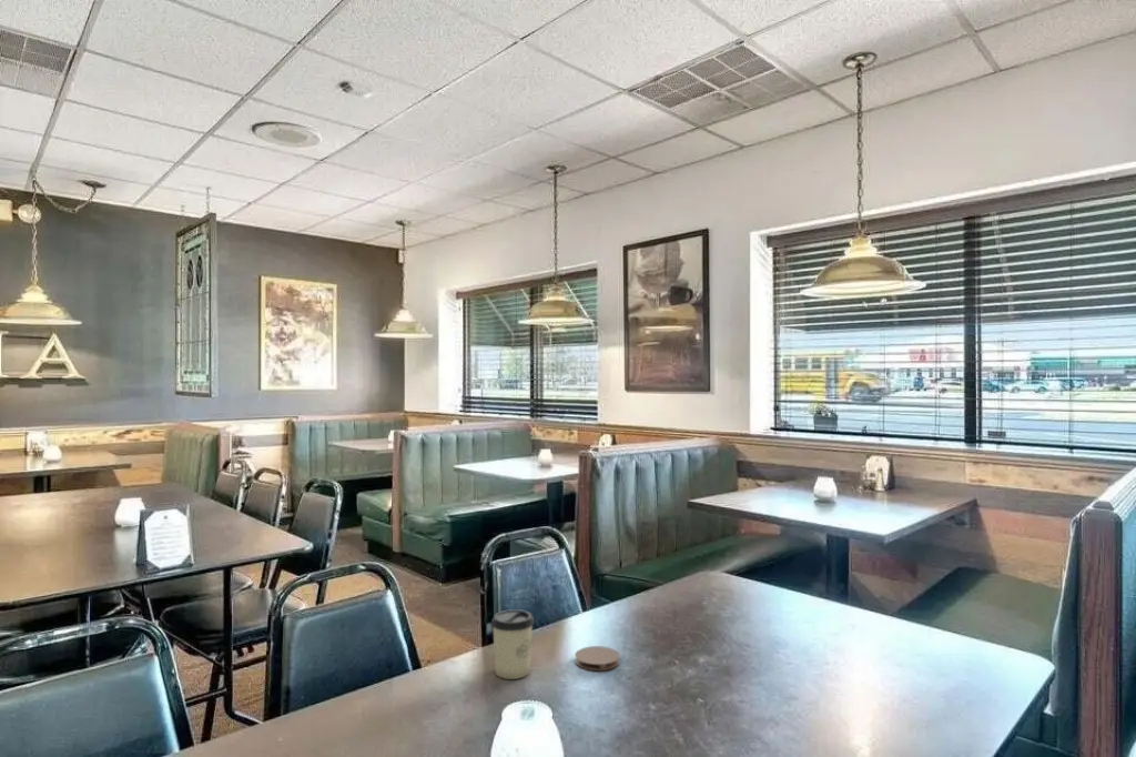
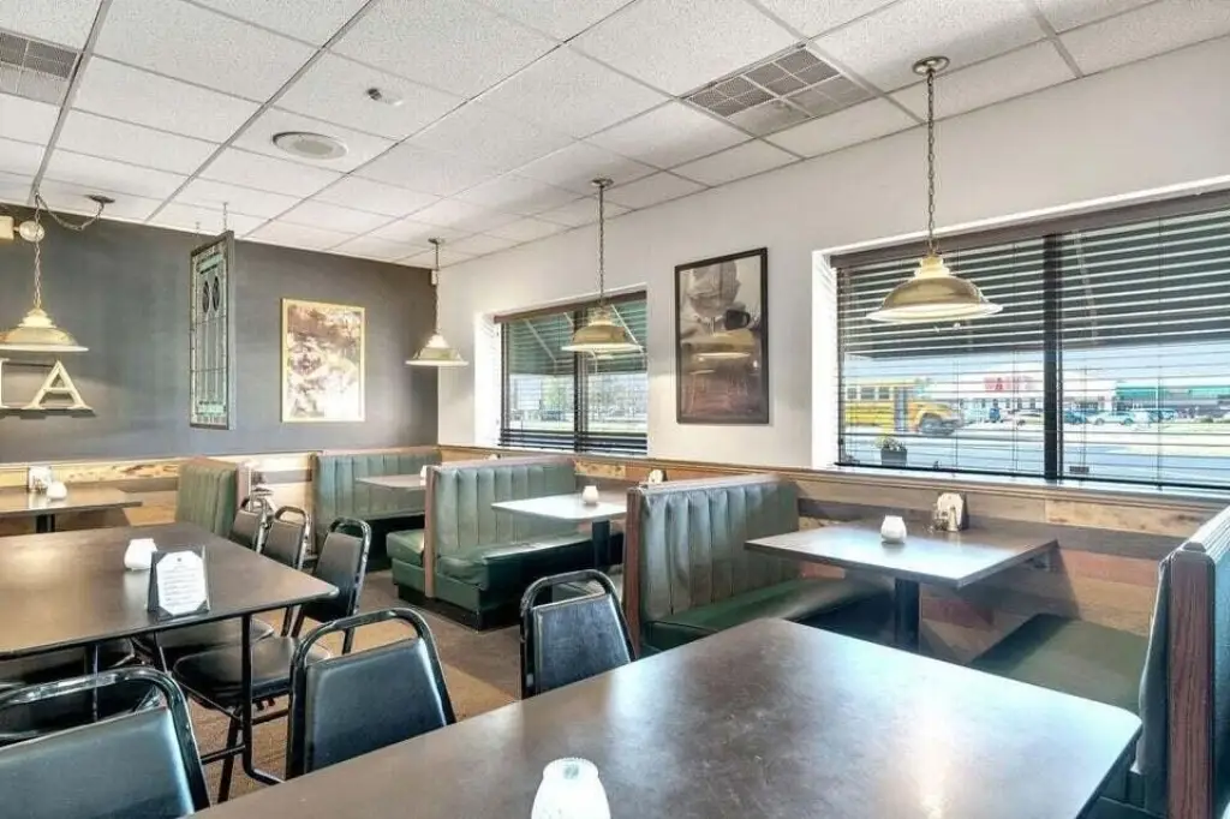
- cup [490,608,535,680]
- coaster [575,645,621,672]
